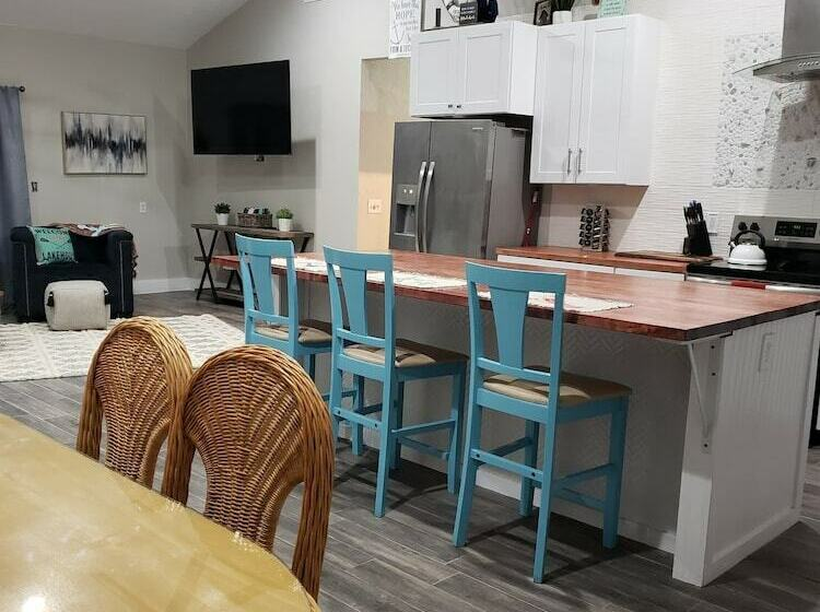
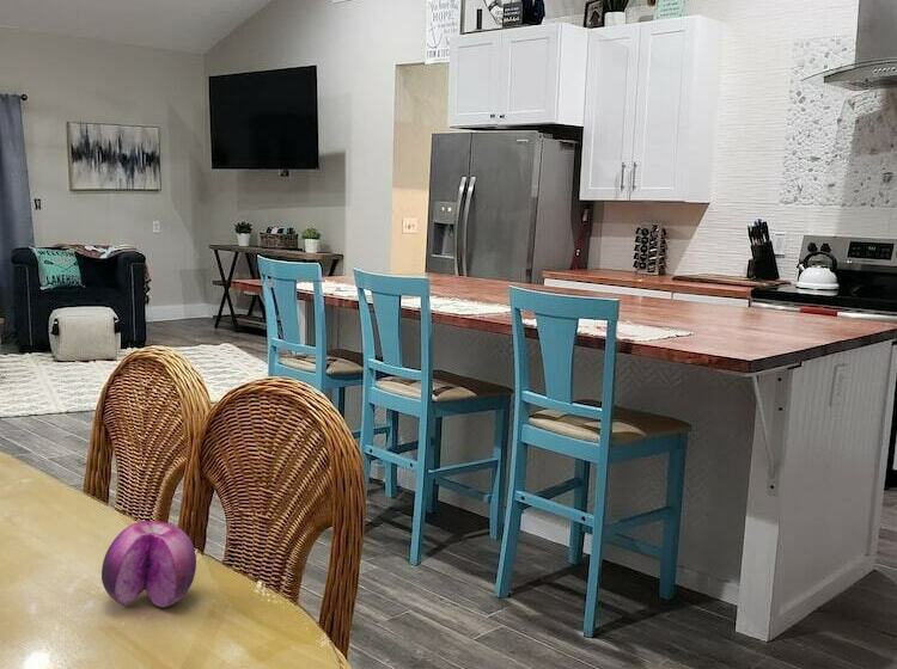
+ fruit [100,520,197,608]
